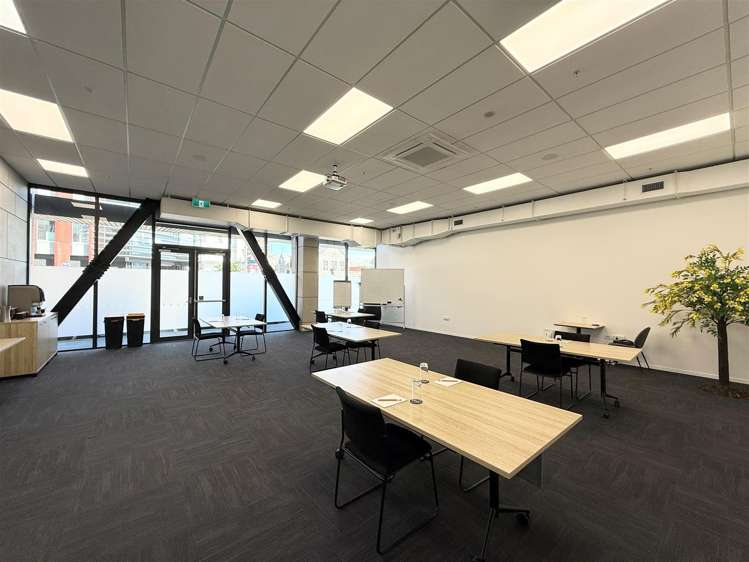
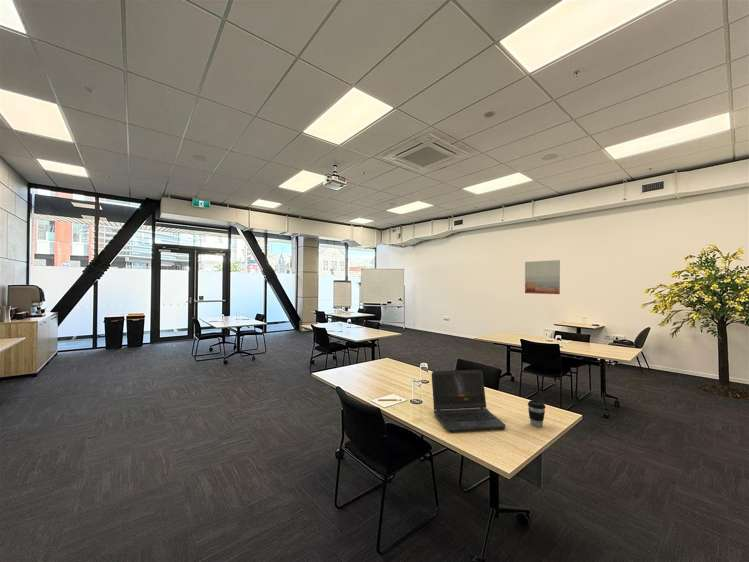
+ coffee cup [527,399,547,428]
+ wall art [524,259,561,295]
+ laptop computer [431,369,506,433]
